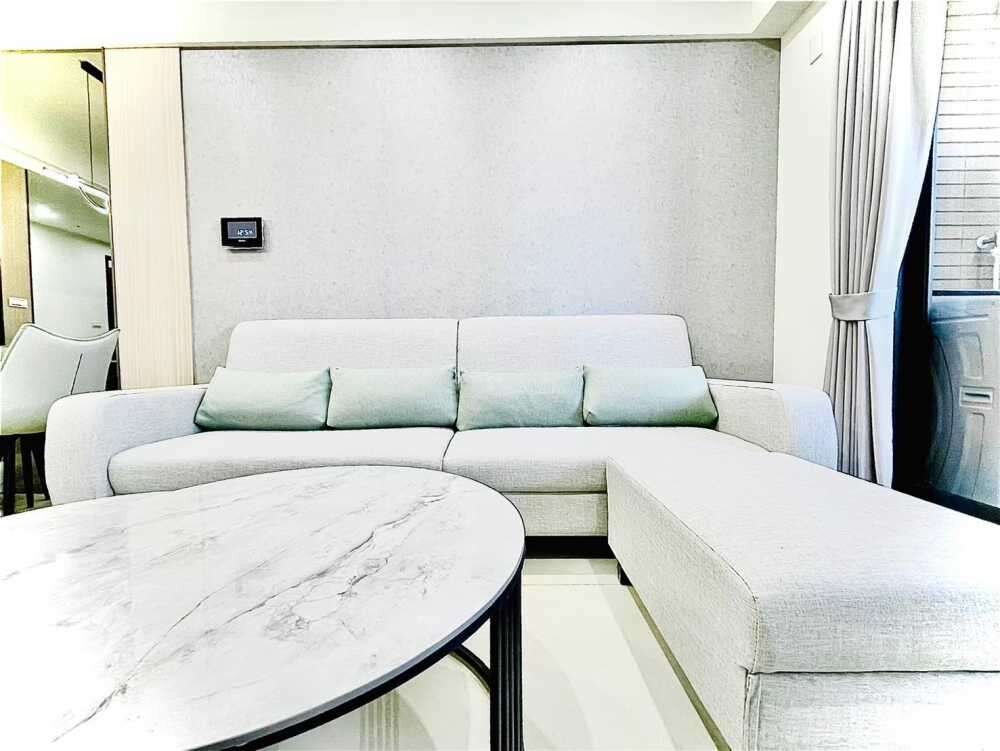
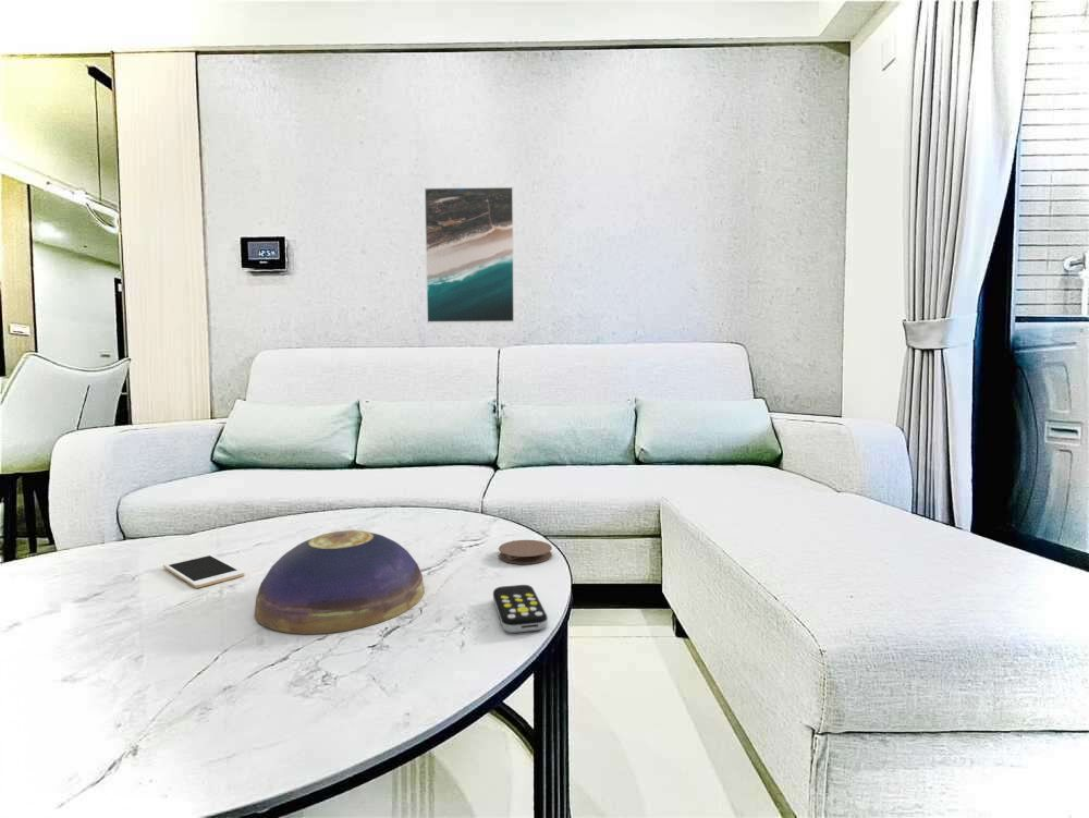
+ remote control [492,584,549,634]
+ cell phone [162,553,245,589]
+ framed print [424,186,516,325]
+ coaster [498,539,553,565]
+ decorative bowl [254,529,426,635]
